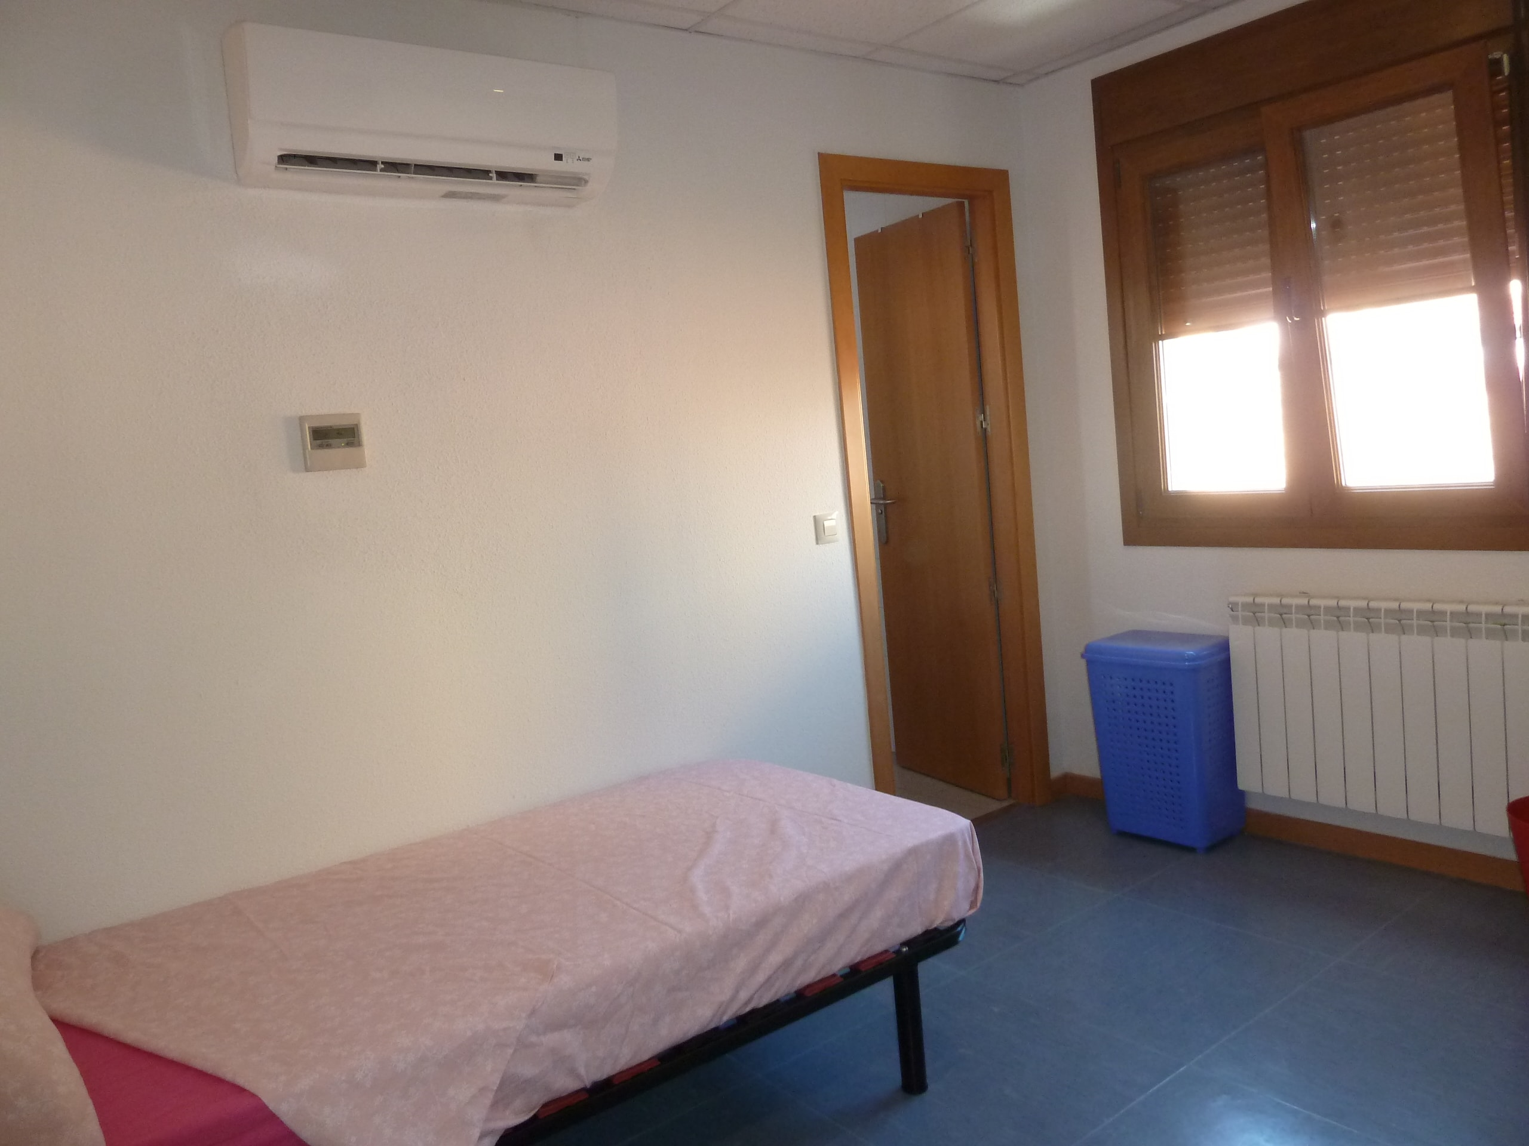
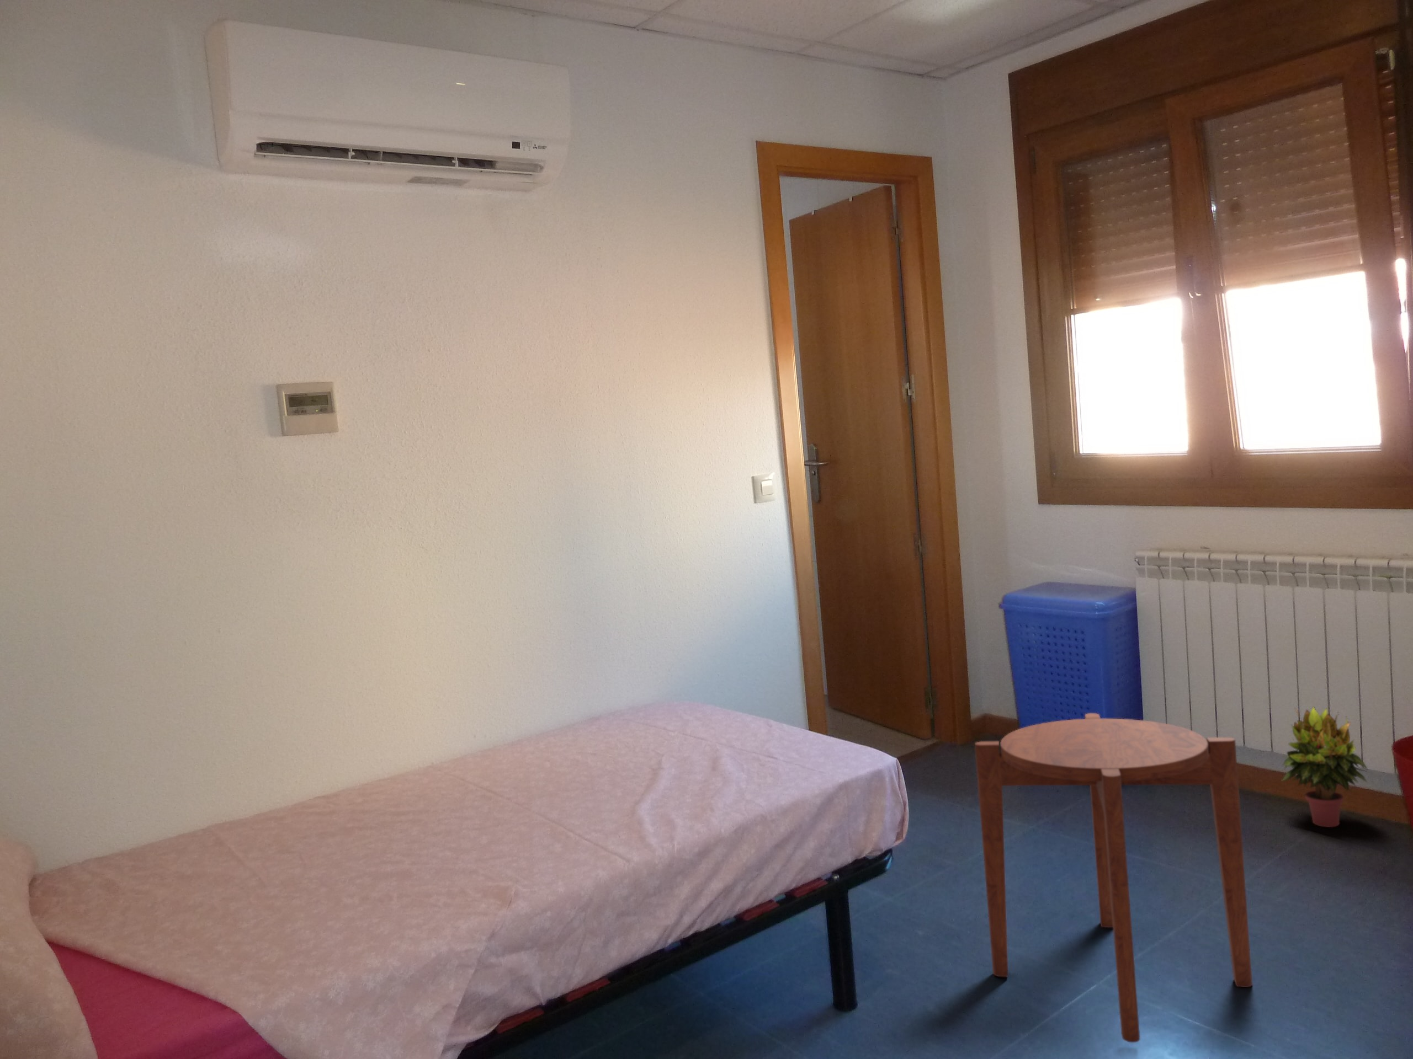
+ side table [975,713,1253,1043]
+ potted plant [1281,706,1368,828]
